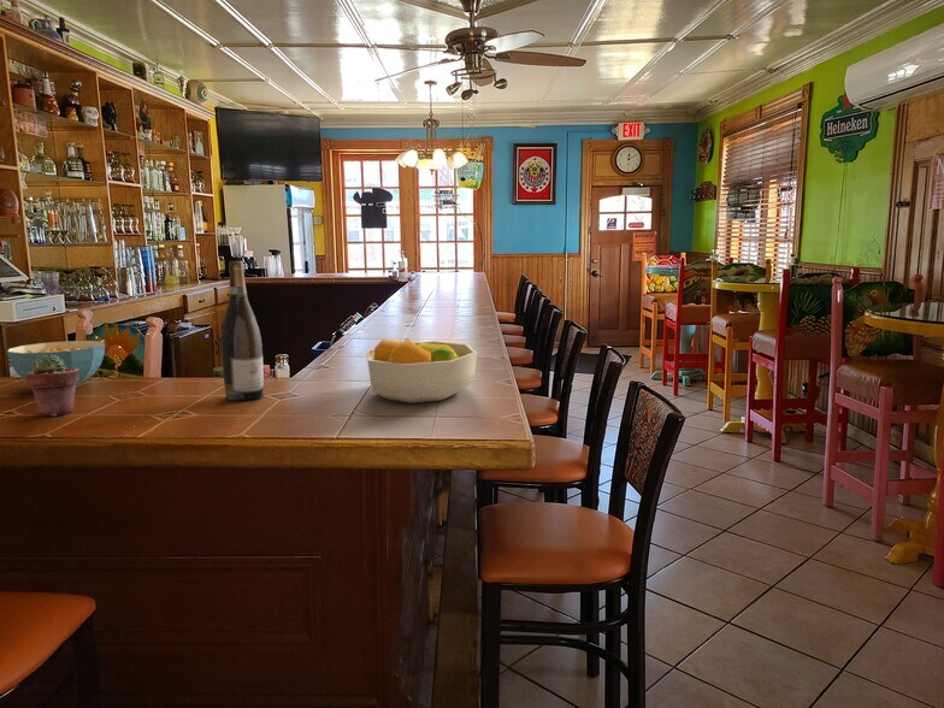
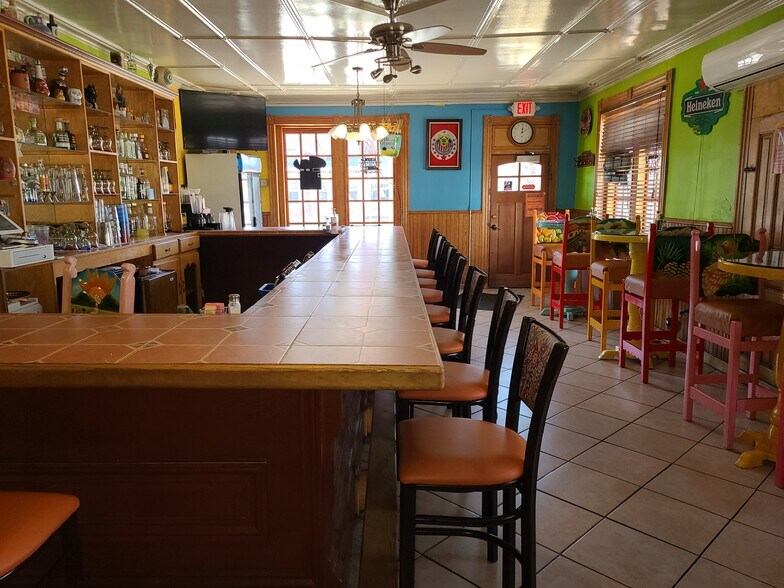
- wine bottle [219,260,265,402]
- cereal bowl [6,340,106,385]
- fruit bowl [365,338,478,405]
- potted succulent [25,354,79,417]
